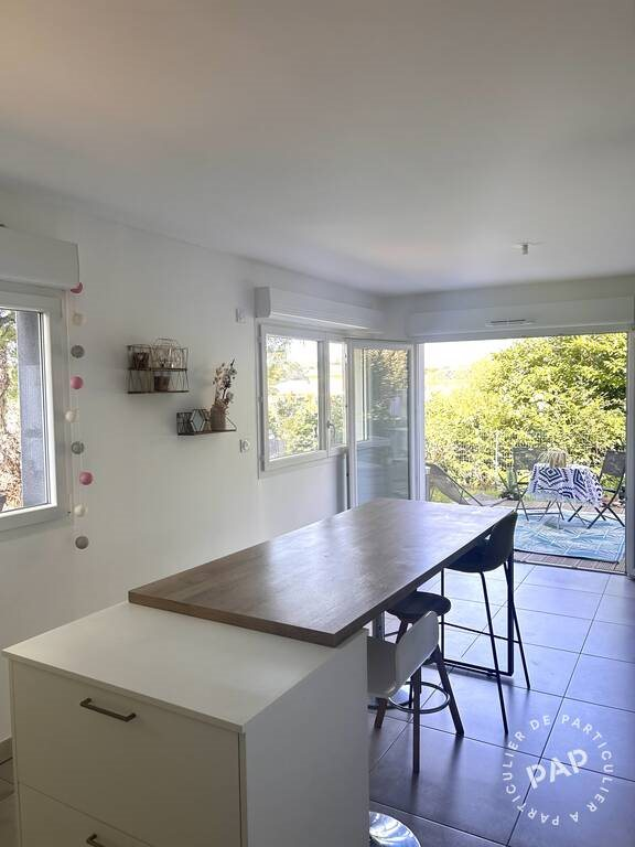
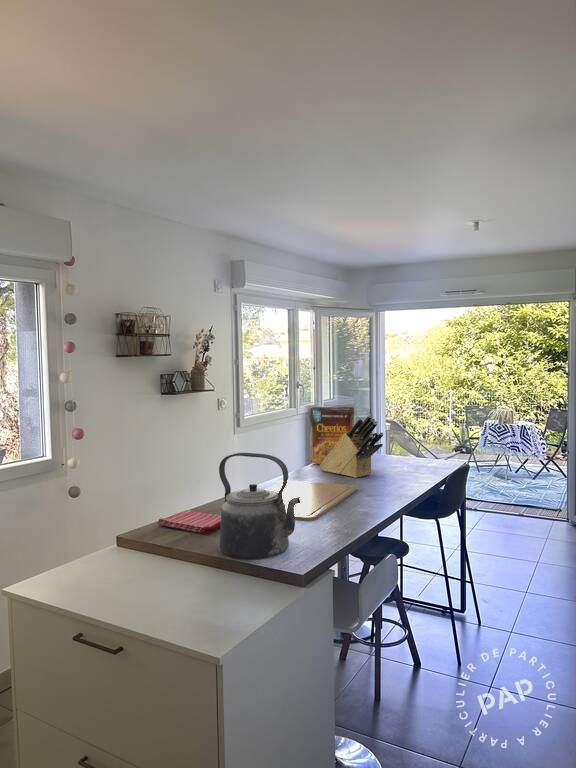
+ kettle [218,452,301,560]
+ cereal box [307,405,355,465]
+ chopping board [265,479,358,522]
+ dish towel [156,509,221,535]
+ knife block [319,414,384,479]
